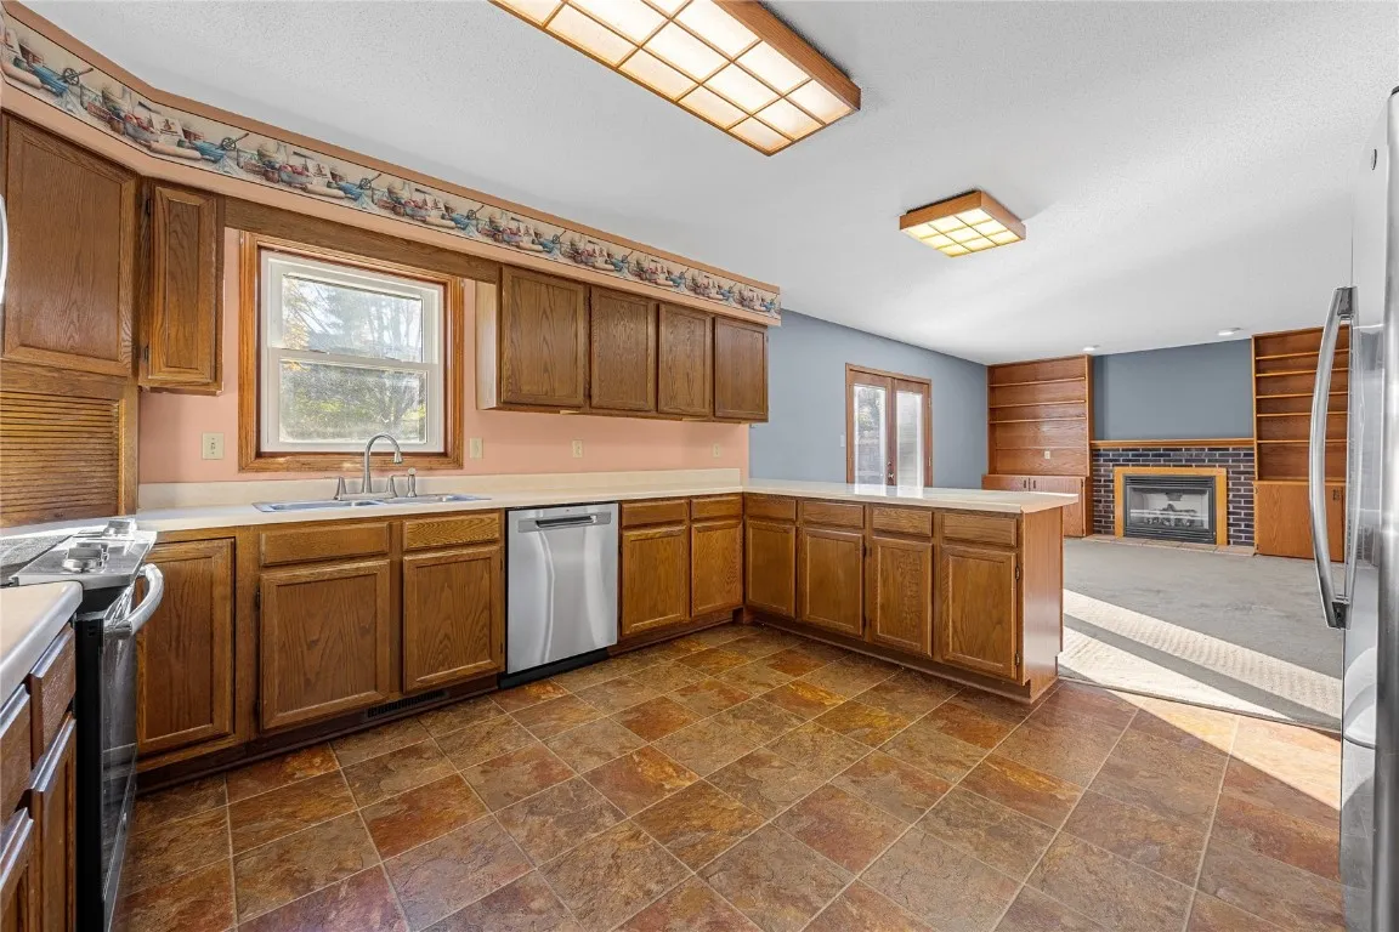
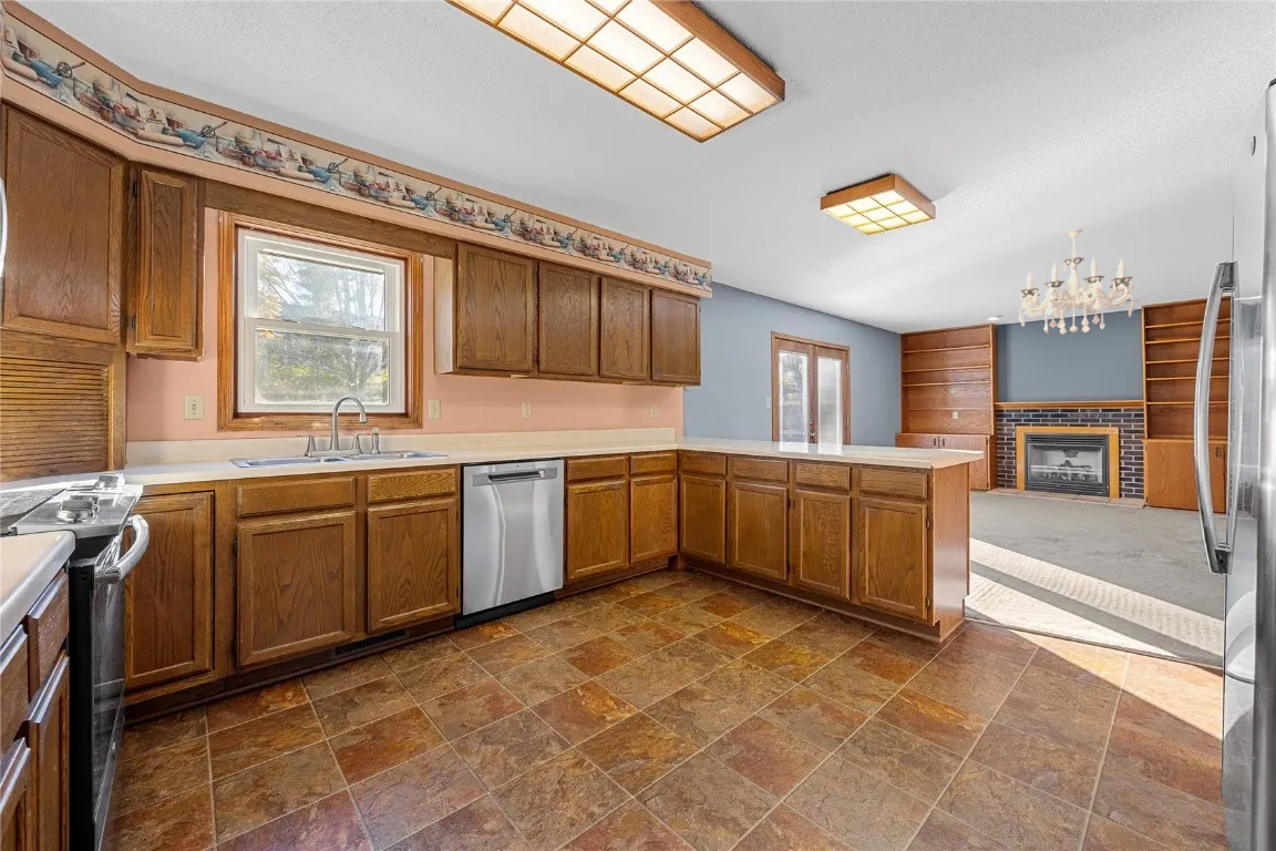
+ chandelier [1018,228,1135,336]
